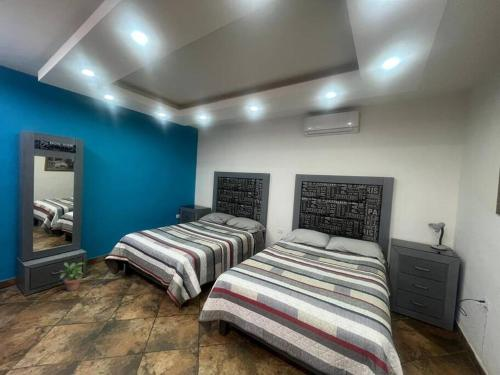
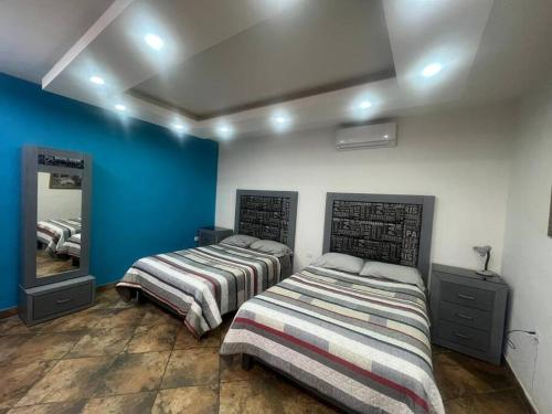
- potted plant [59,262,85,292]
